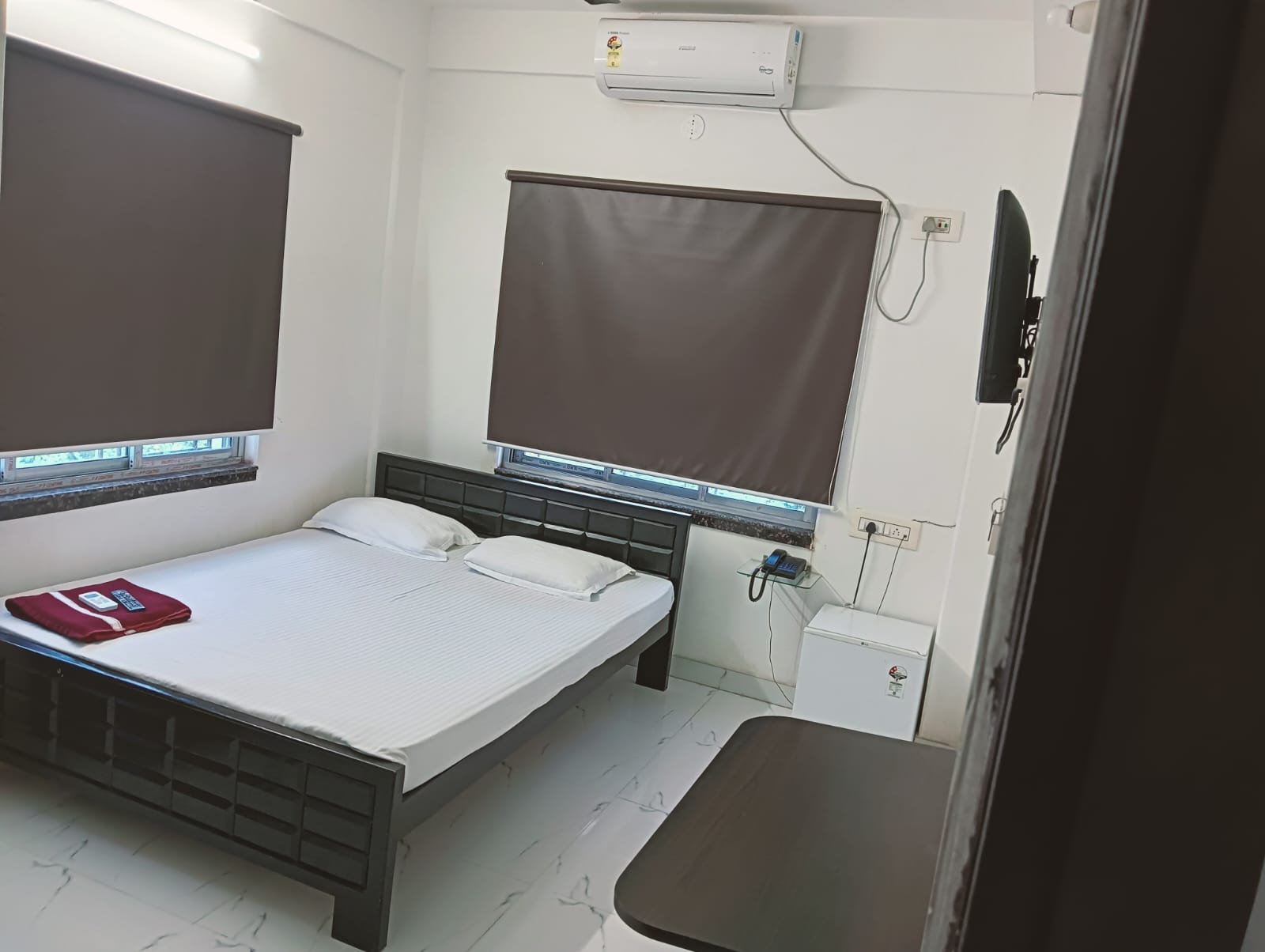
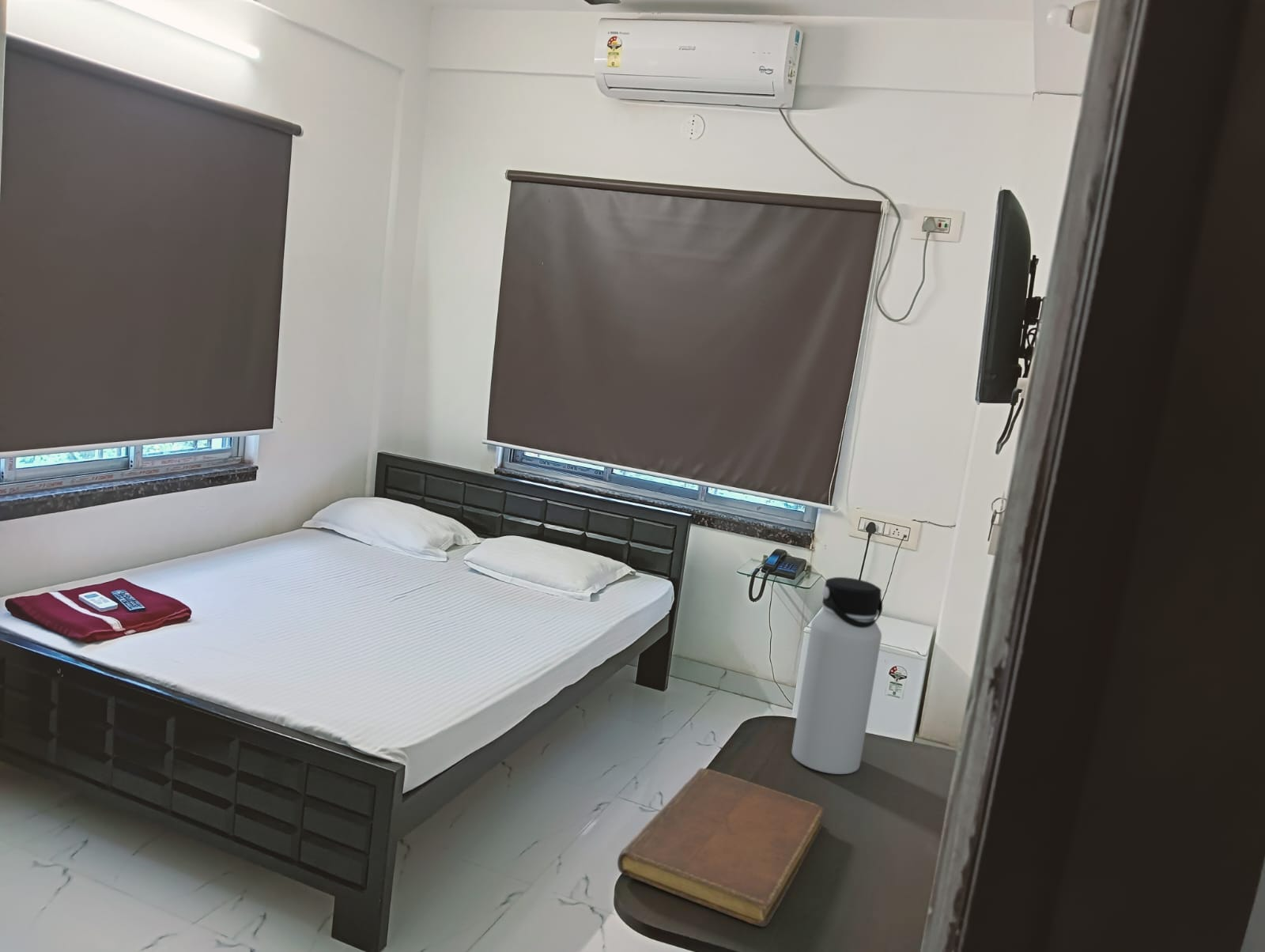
+ water bottle [791,576,883,775]
+ notebook [617,767,825,927]
